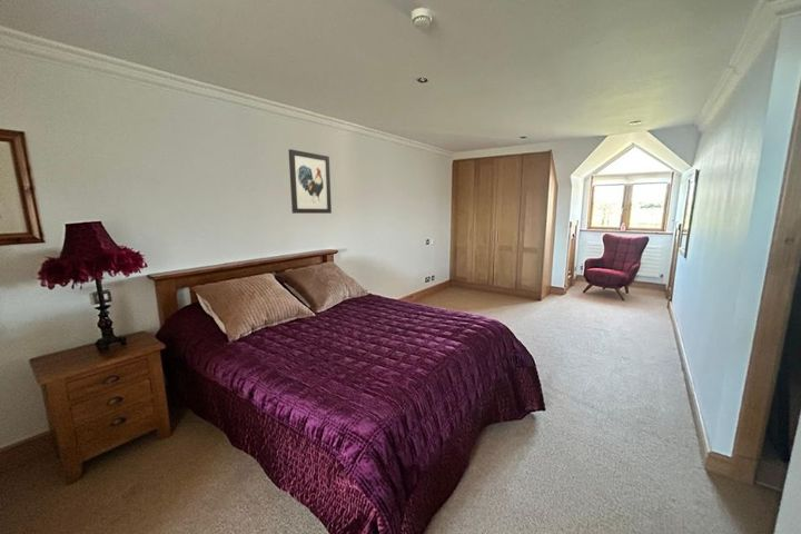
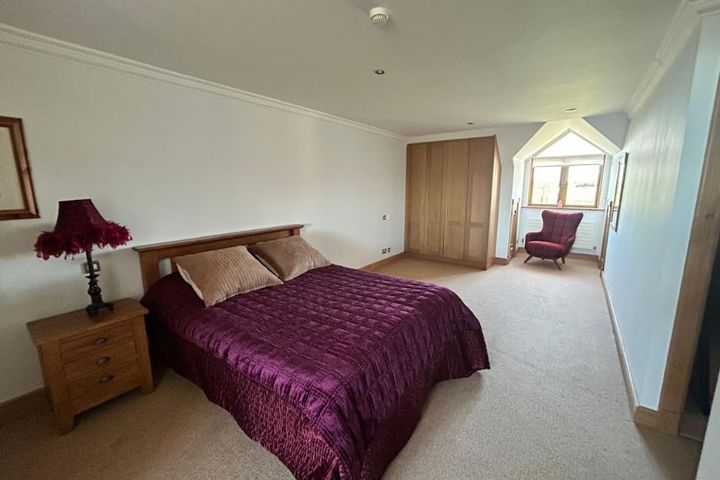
- wall art [287,148,333,215]
